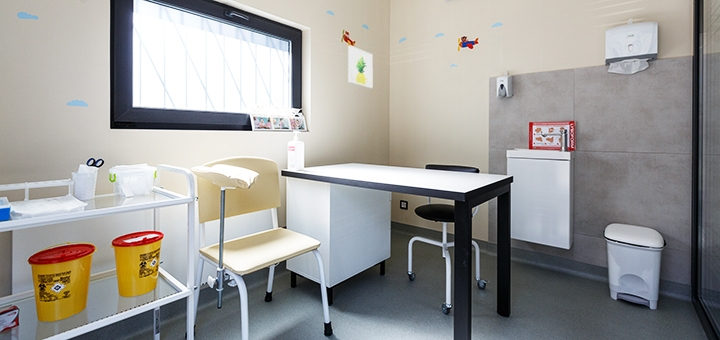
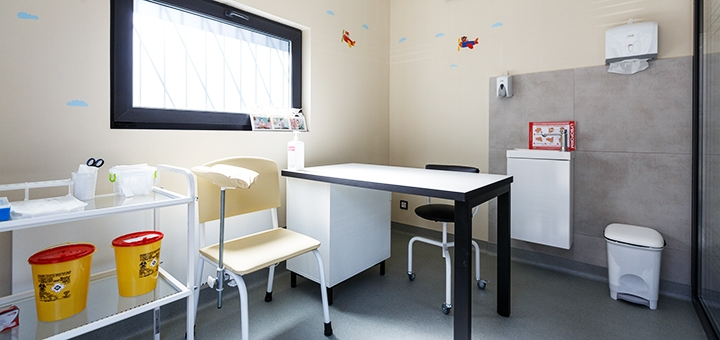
- wall art [347,45,374,89]
